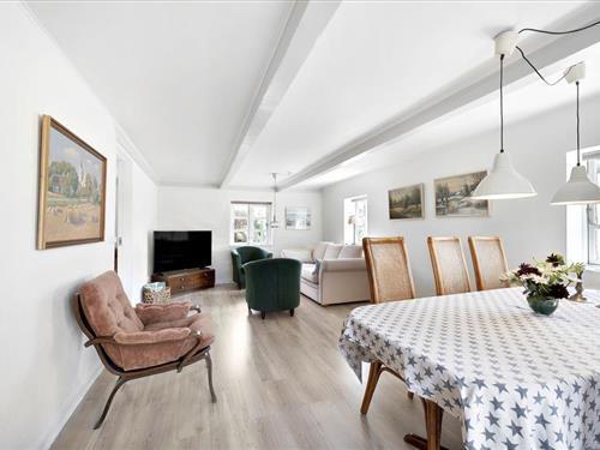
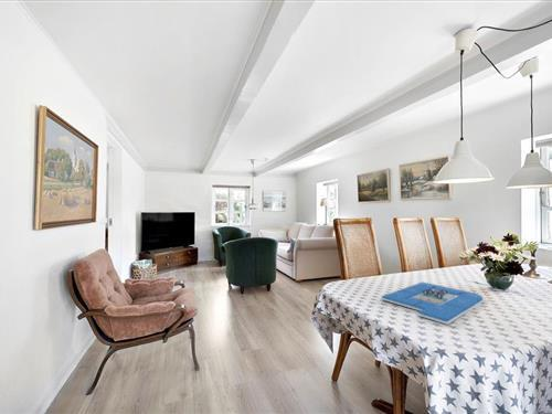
+ board game [379,282,486,326]
